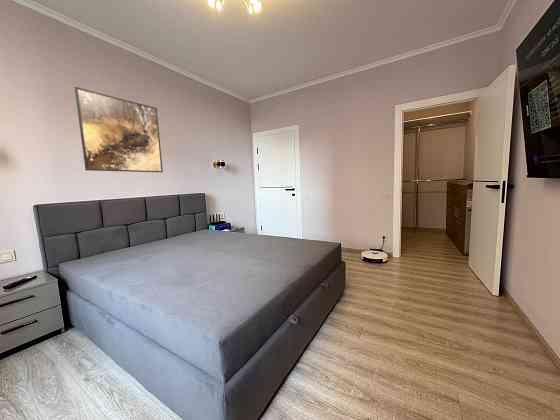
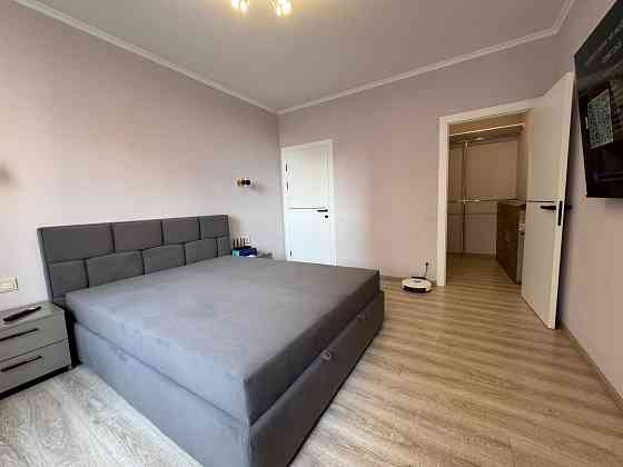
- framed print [74,86,164,173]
